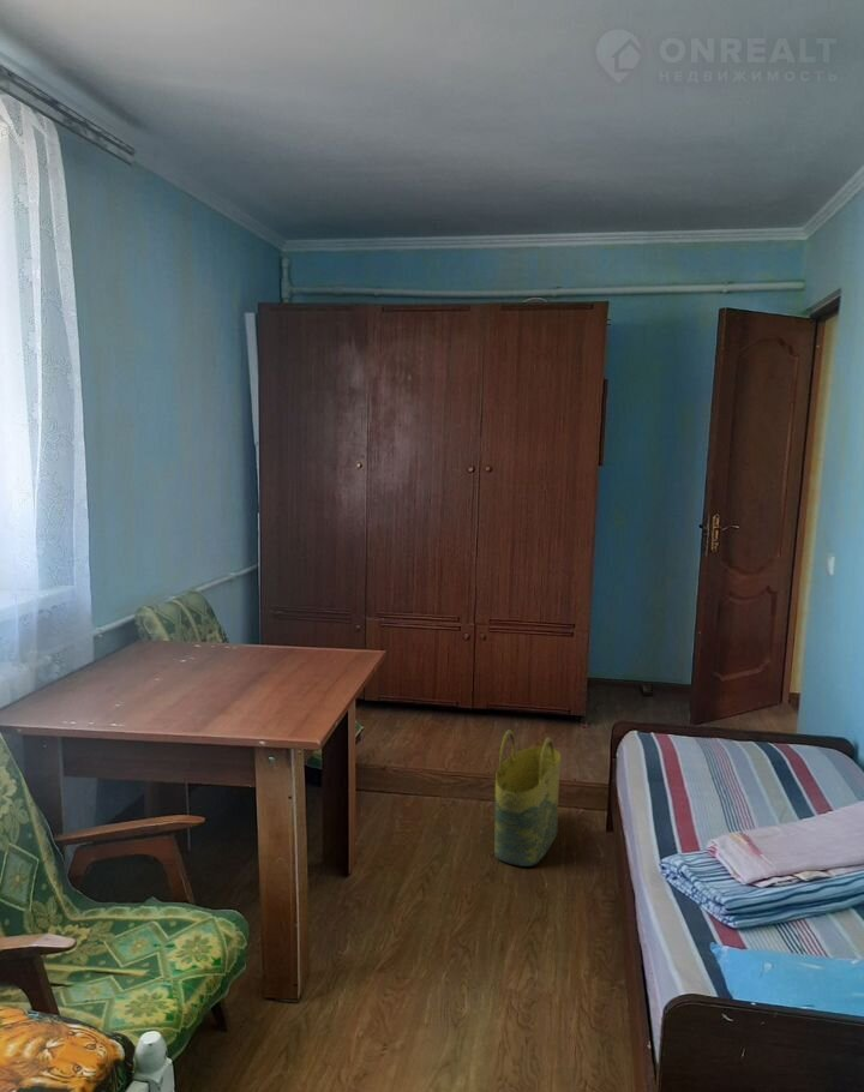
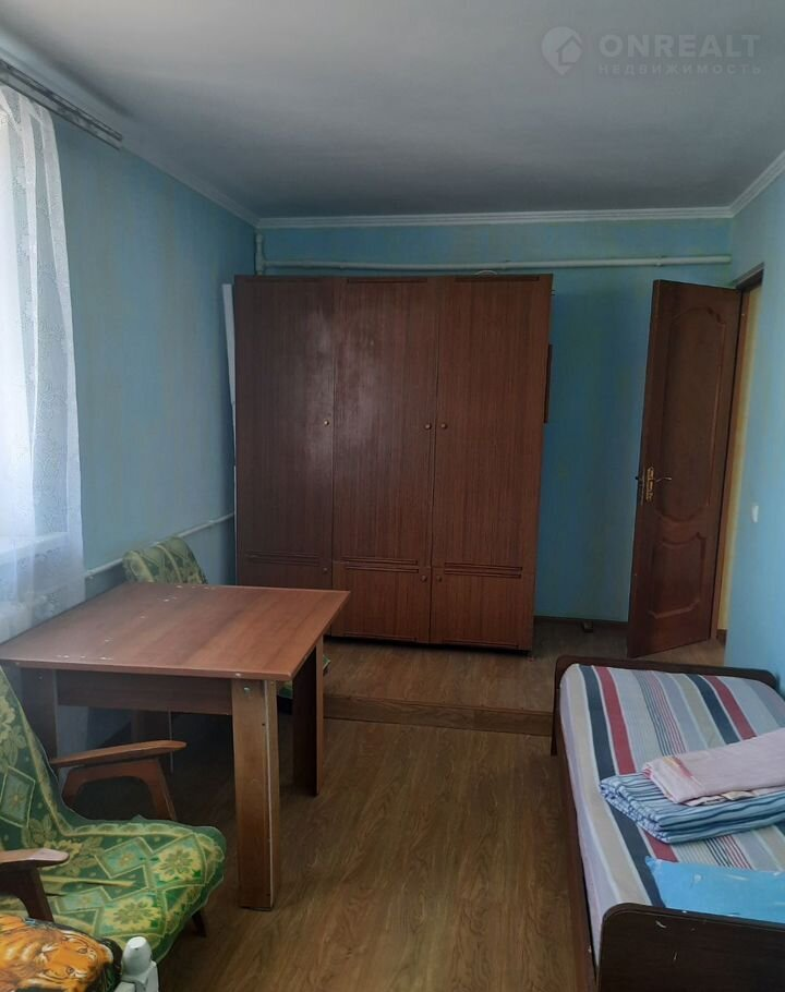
- tote bag [493,728,562,868]
